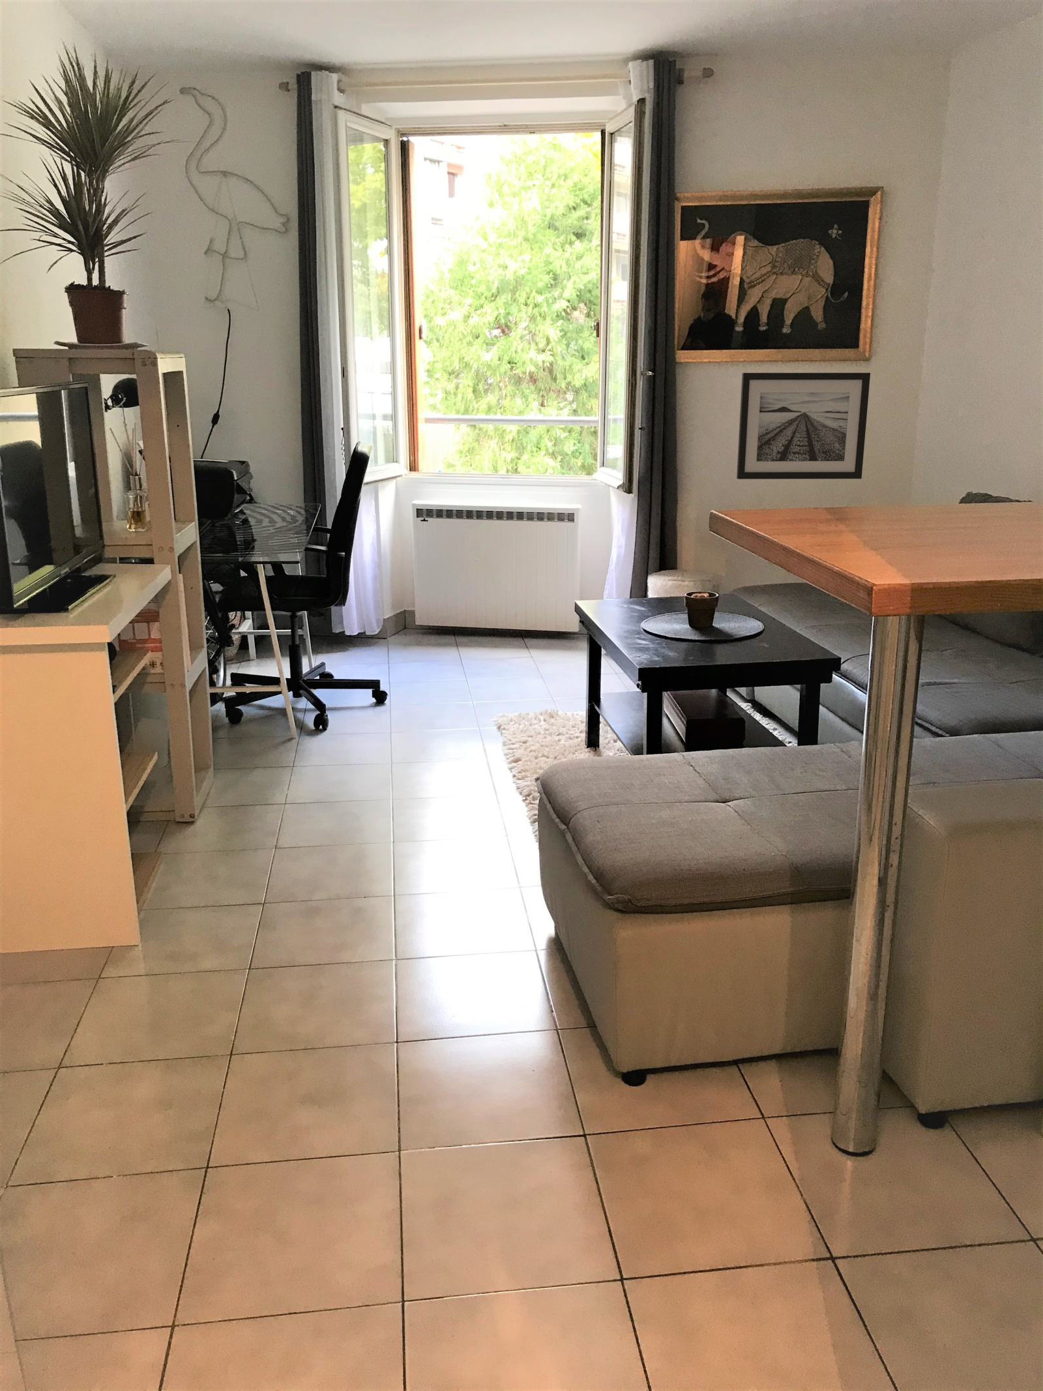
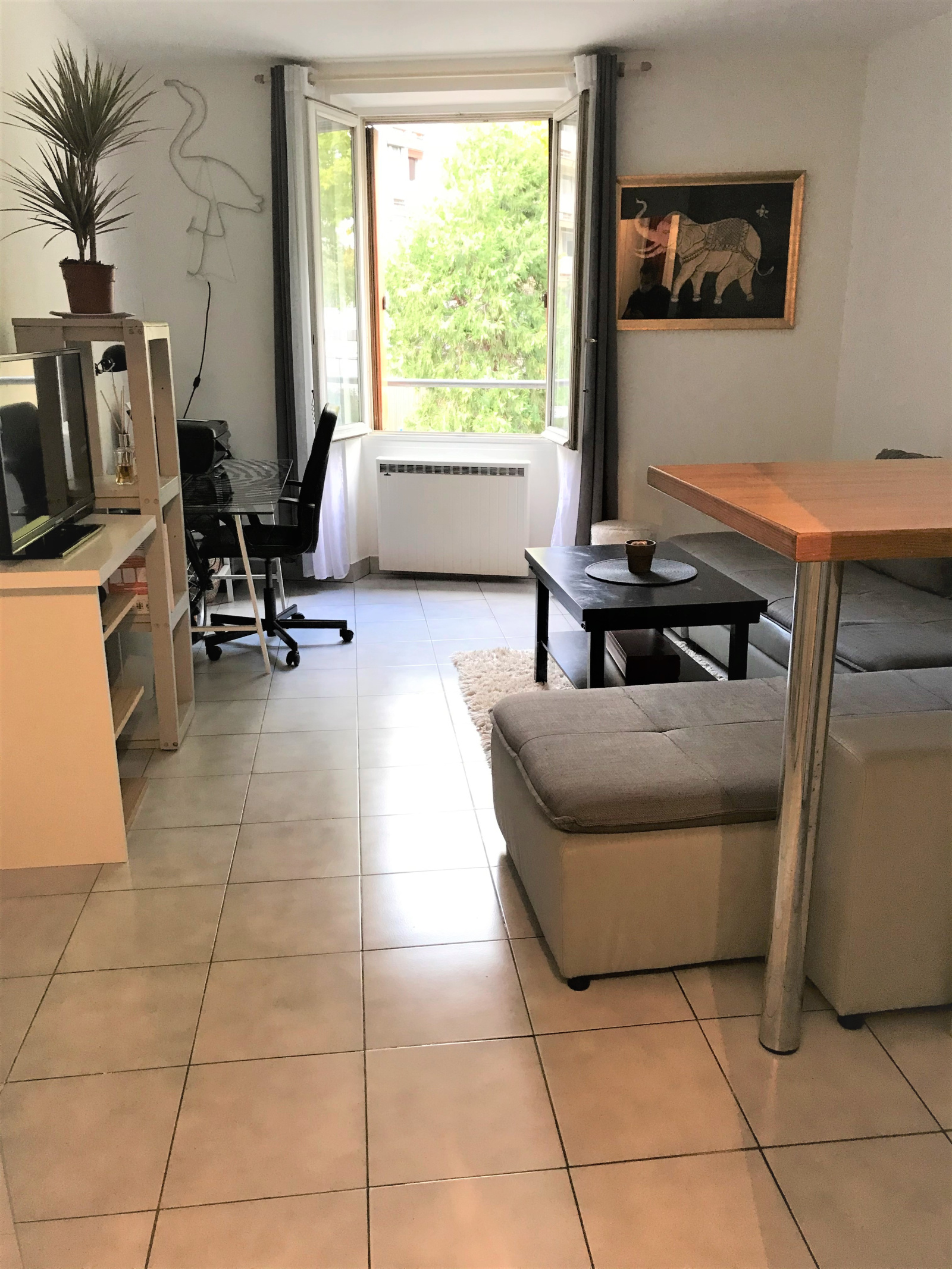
- wall art [736,373,871,480]
